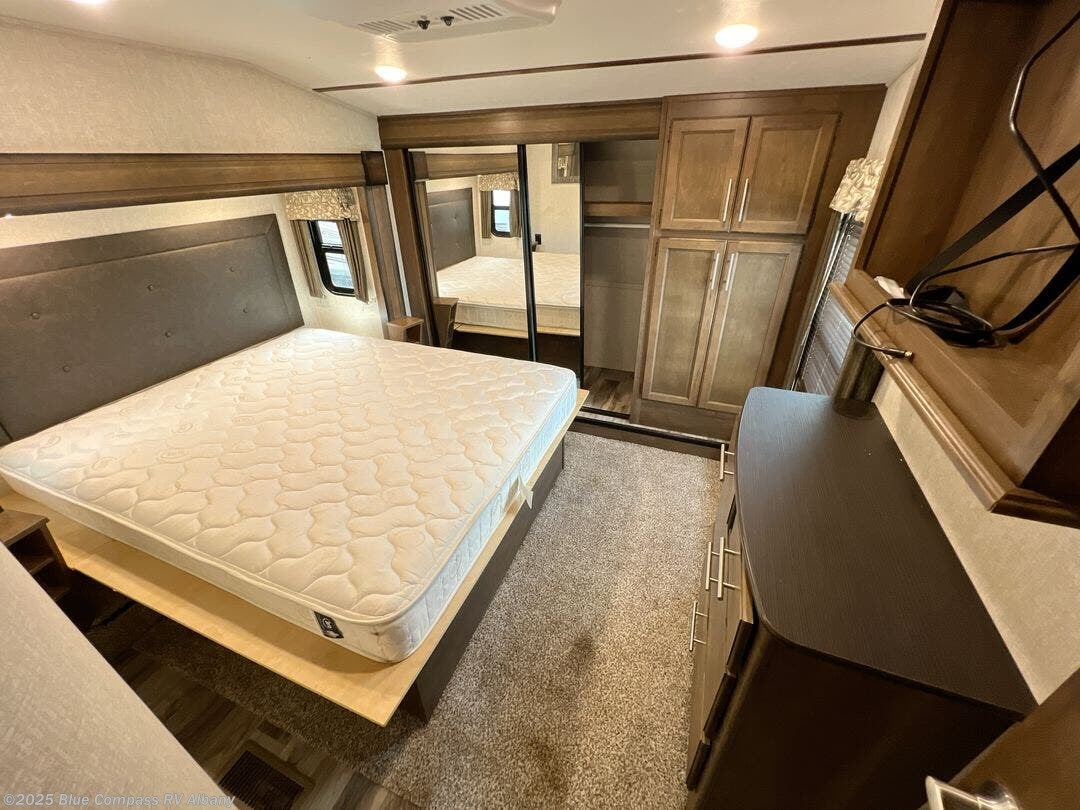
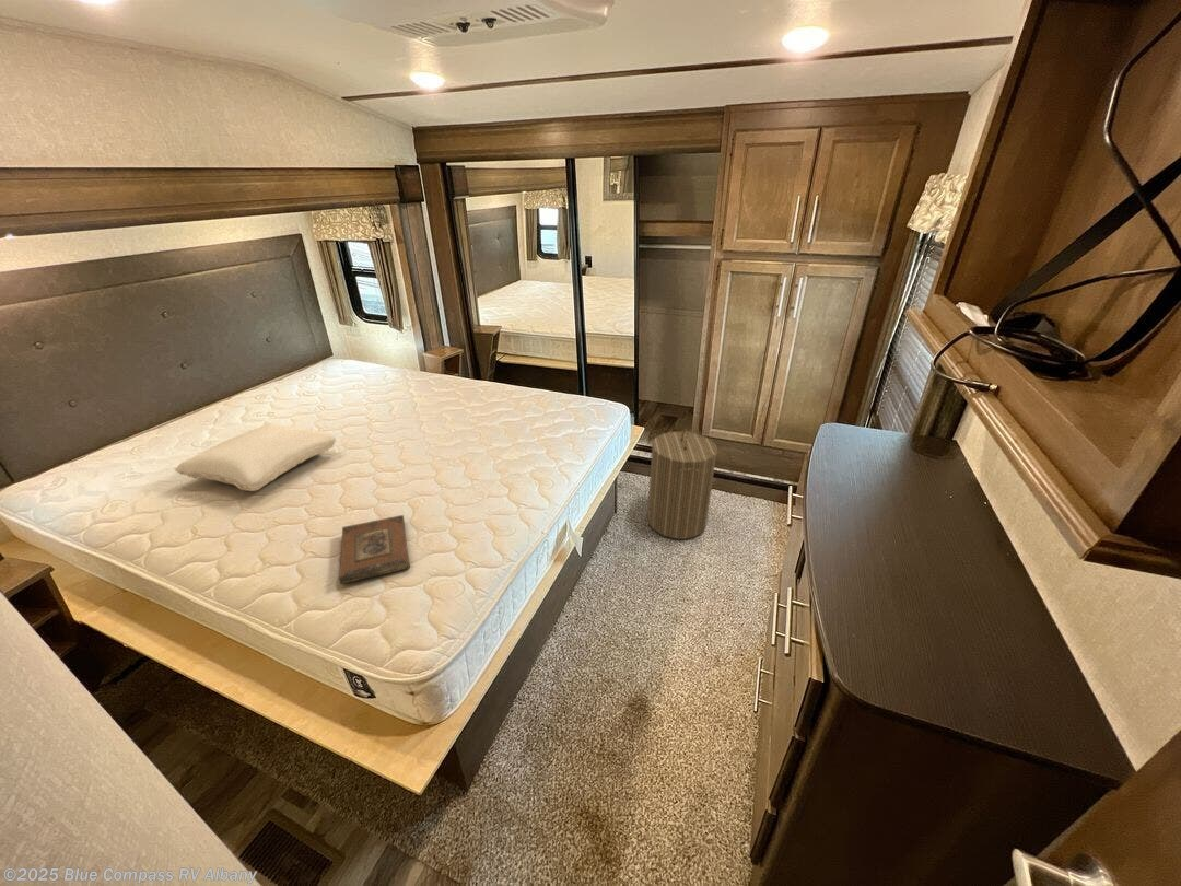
+ book [338,514,411,585]
+ pillow [173,423,337,492]
+ laundry hamper [646,430,718,540]
